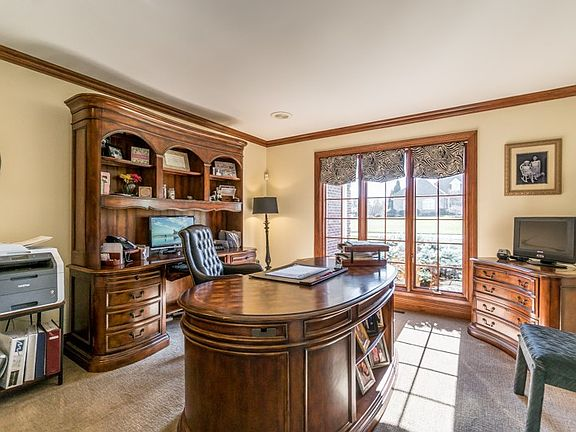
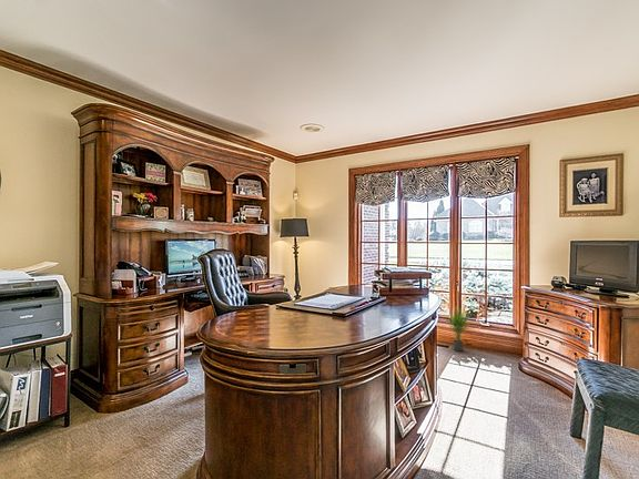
+ potted plant [440,306,470,353]
